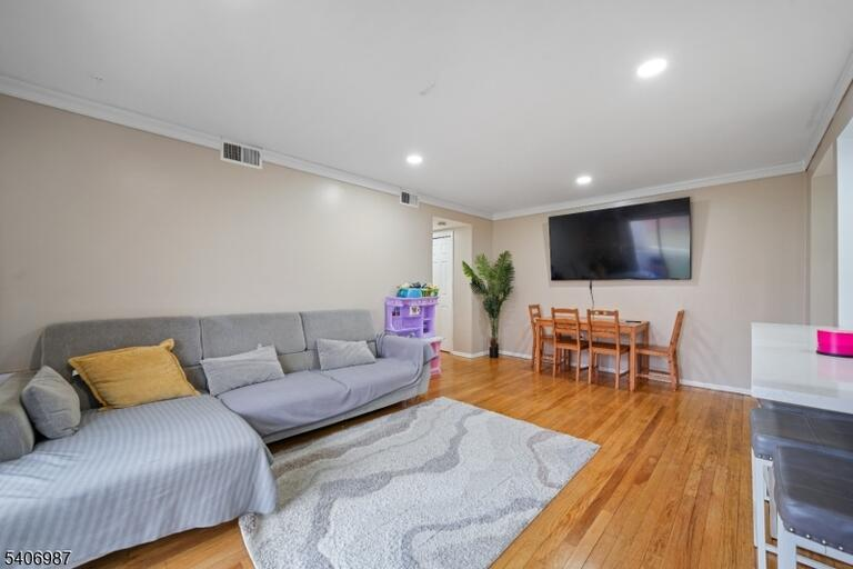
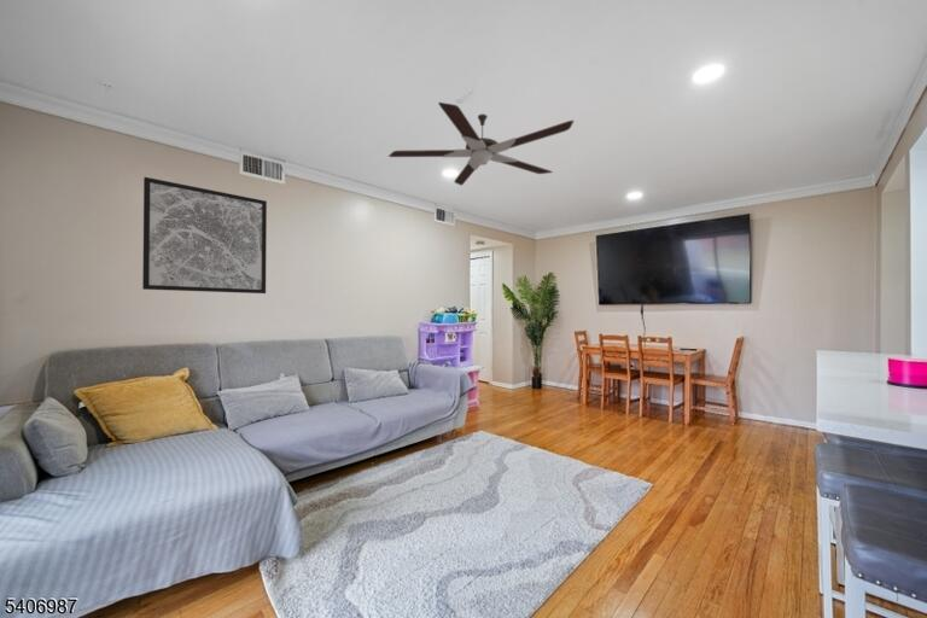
+ ceiling fan [387,101,575,187]
+ wall art [141,176,268,295]
